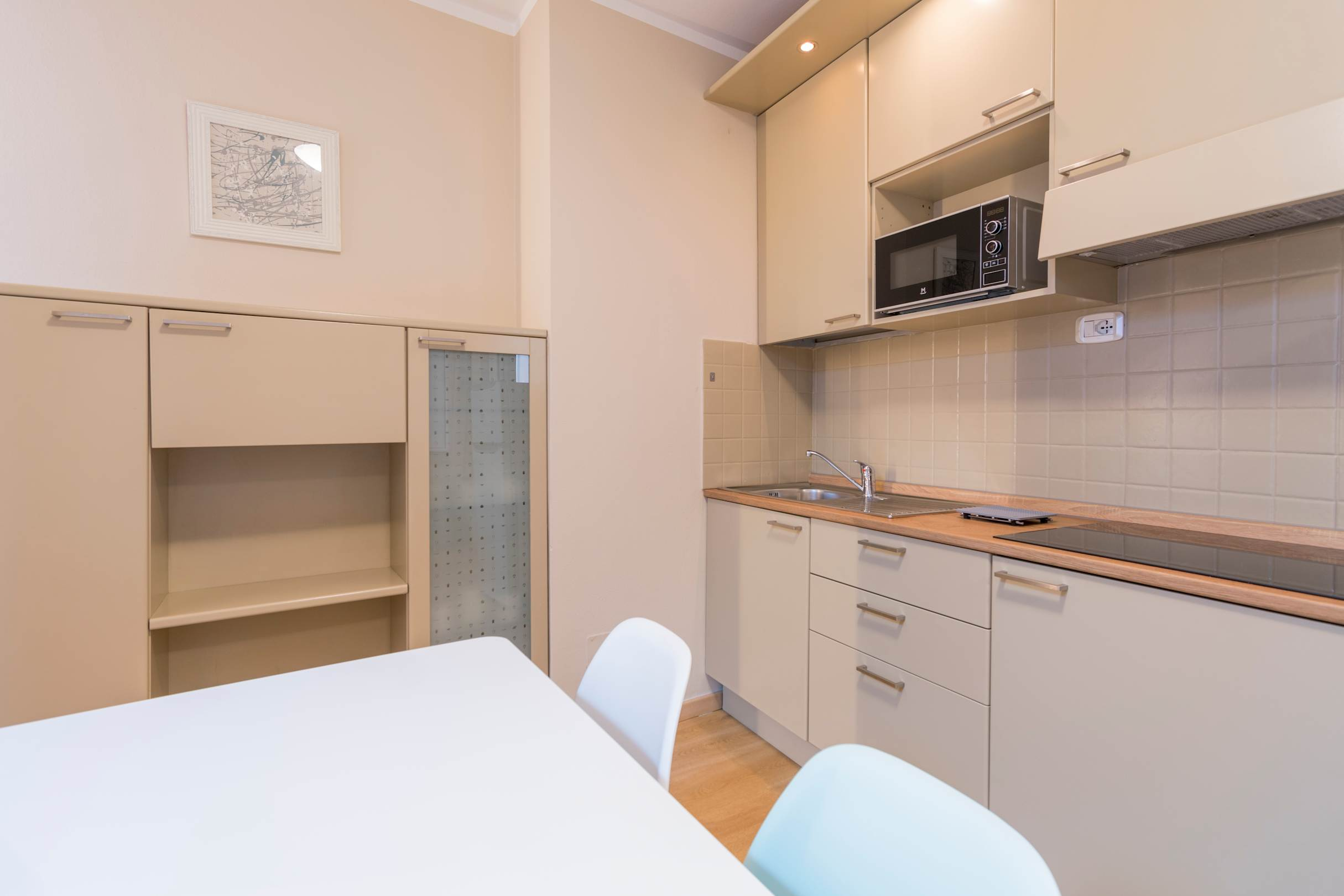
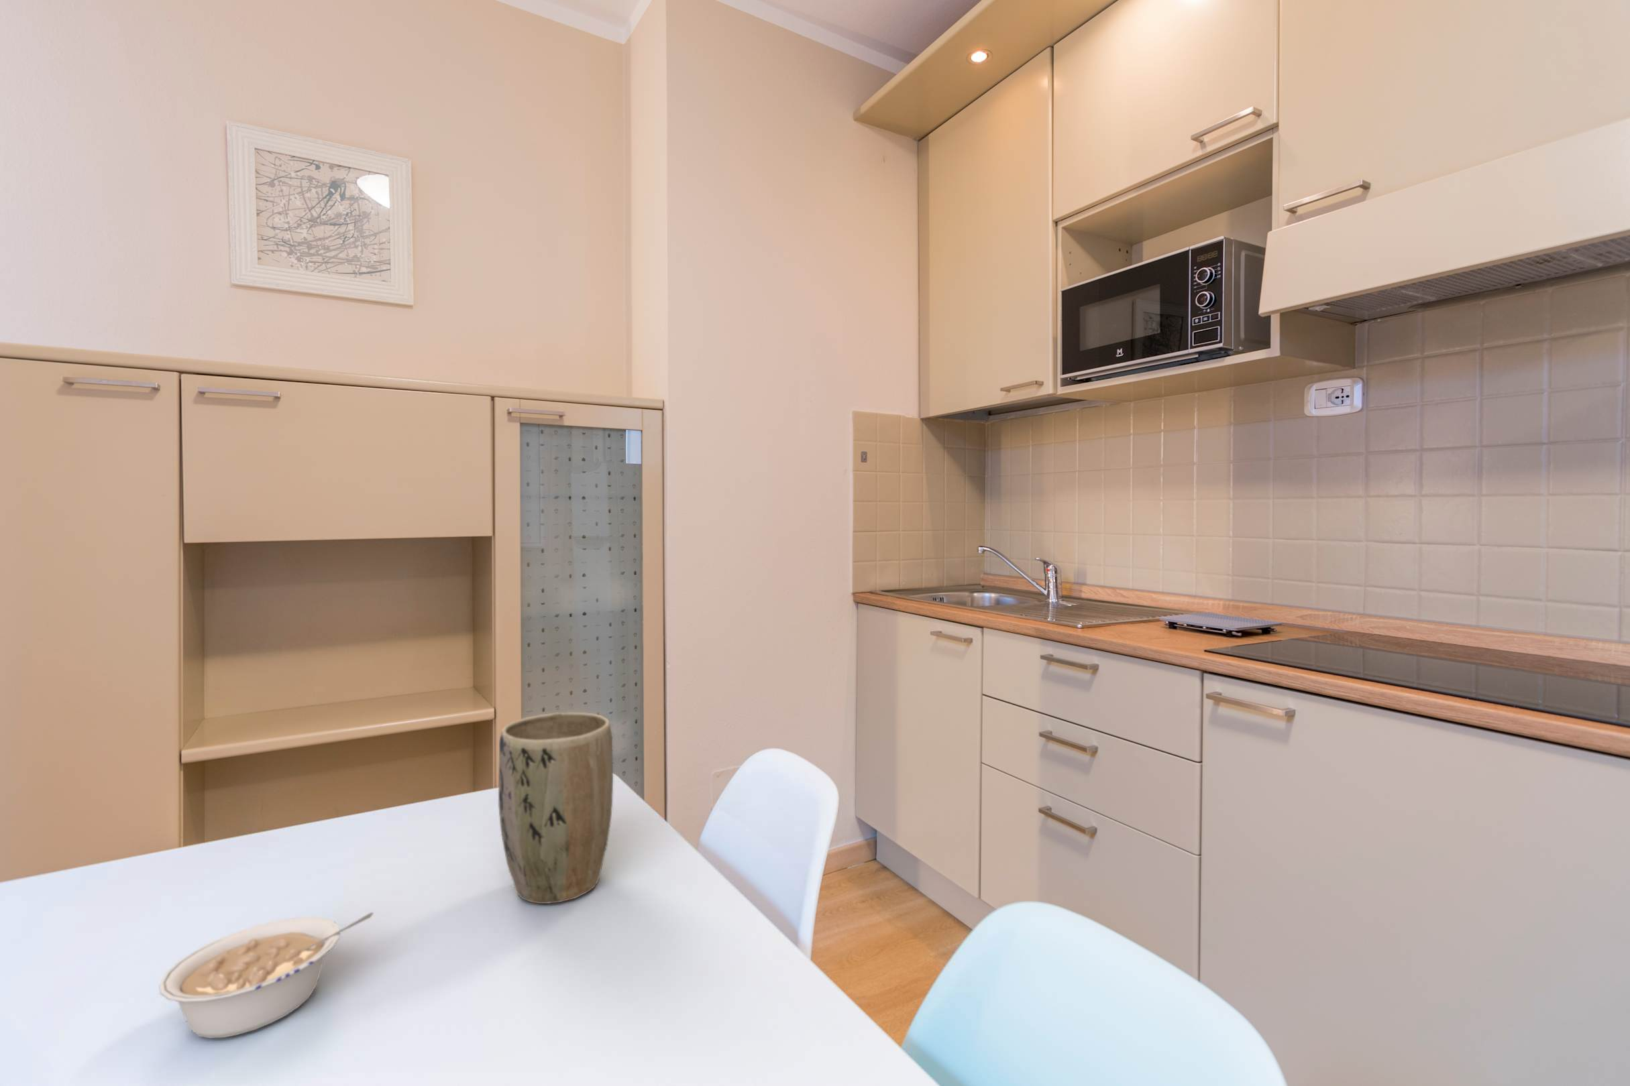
+ legume [159,911,374,1039]
+ plant pot [497,711,614,904]
